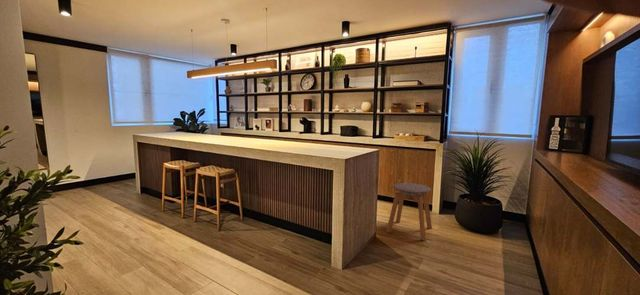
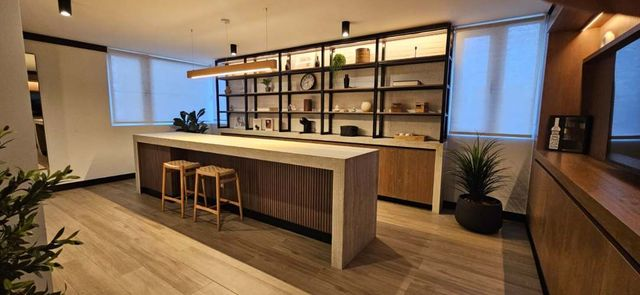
- stool [385,182,433,242]
